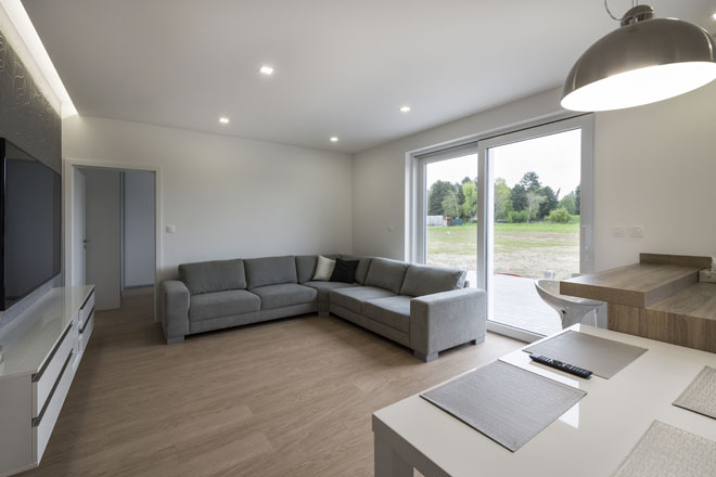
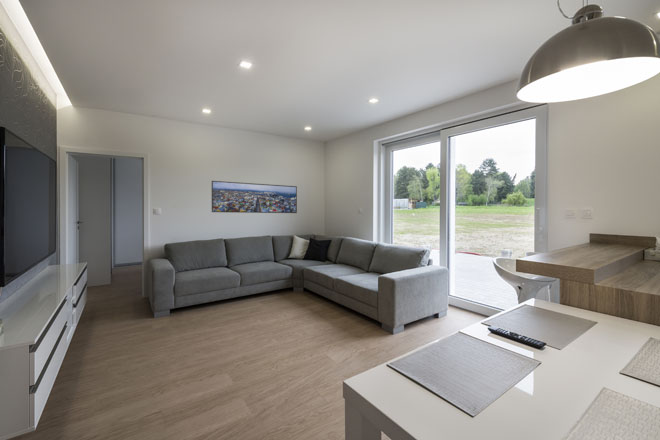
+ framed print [211,180,298,214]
